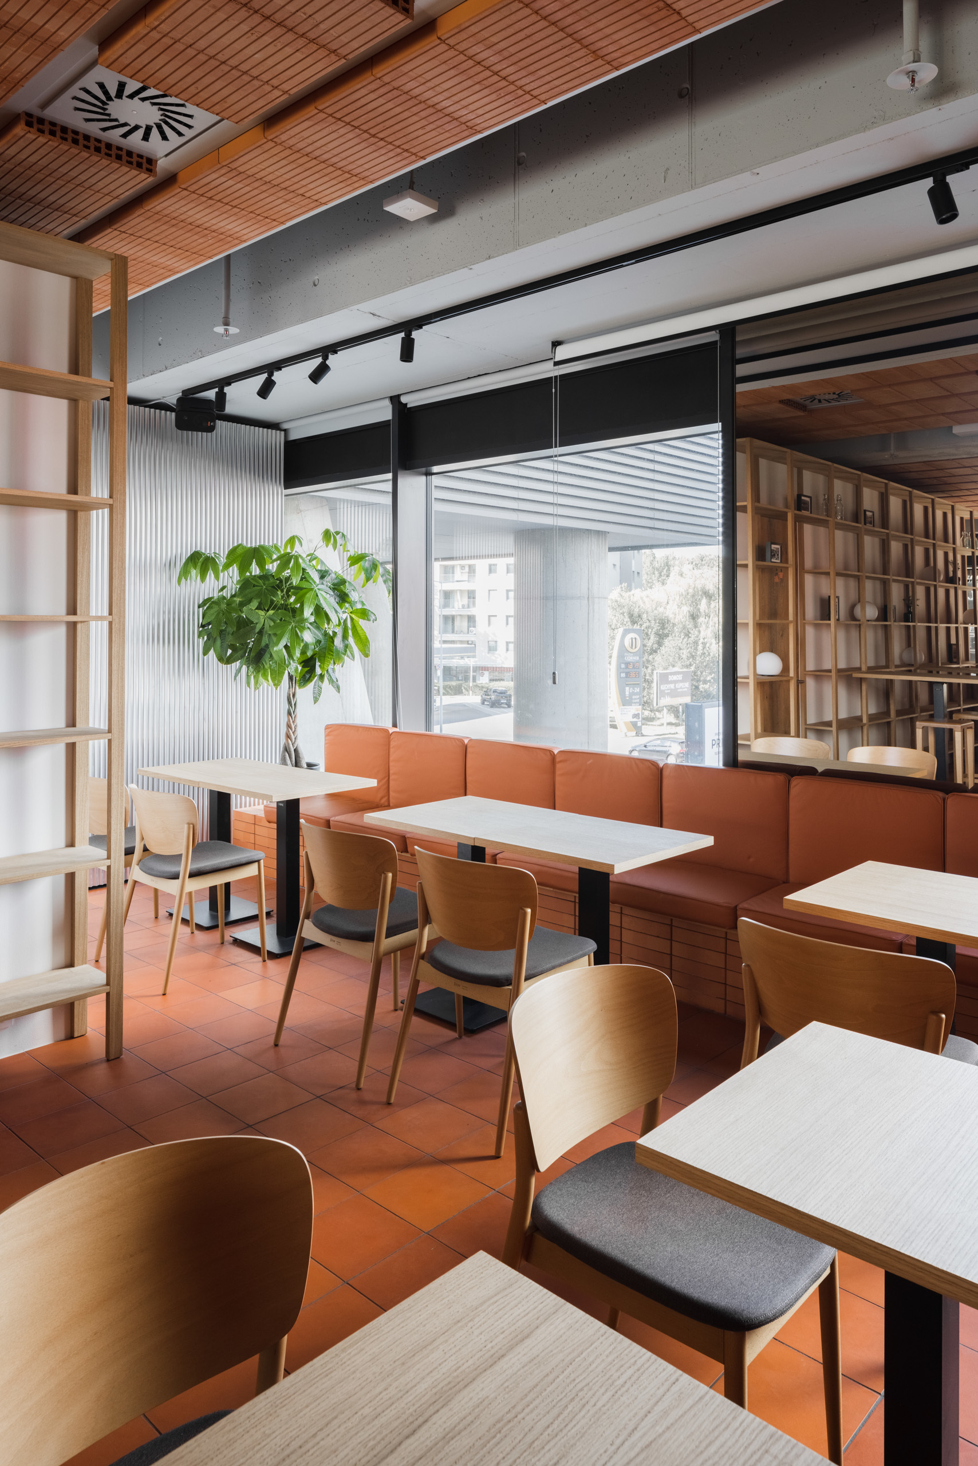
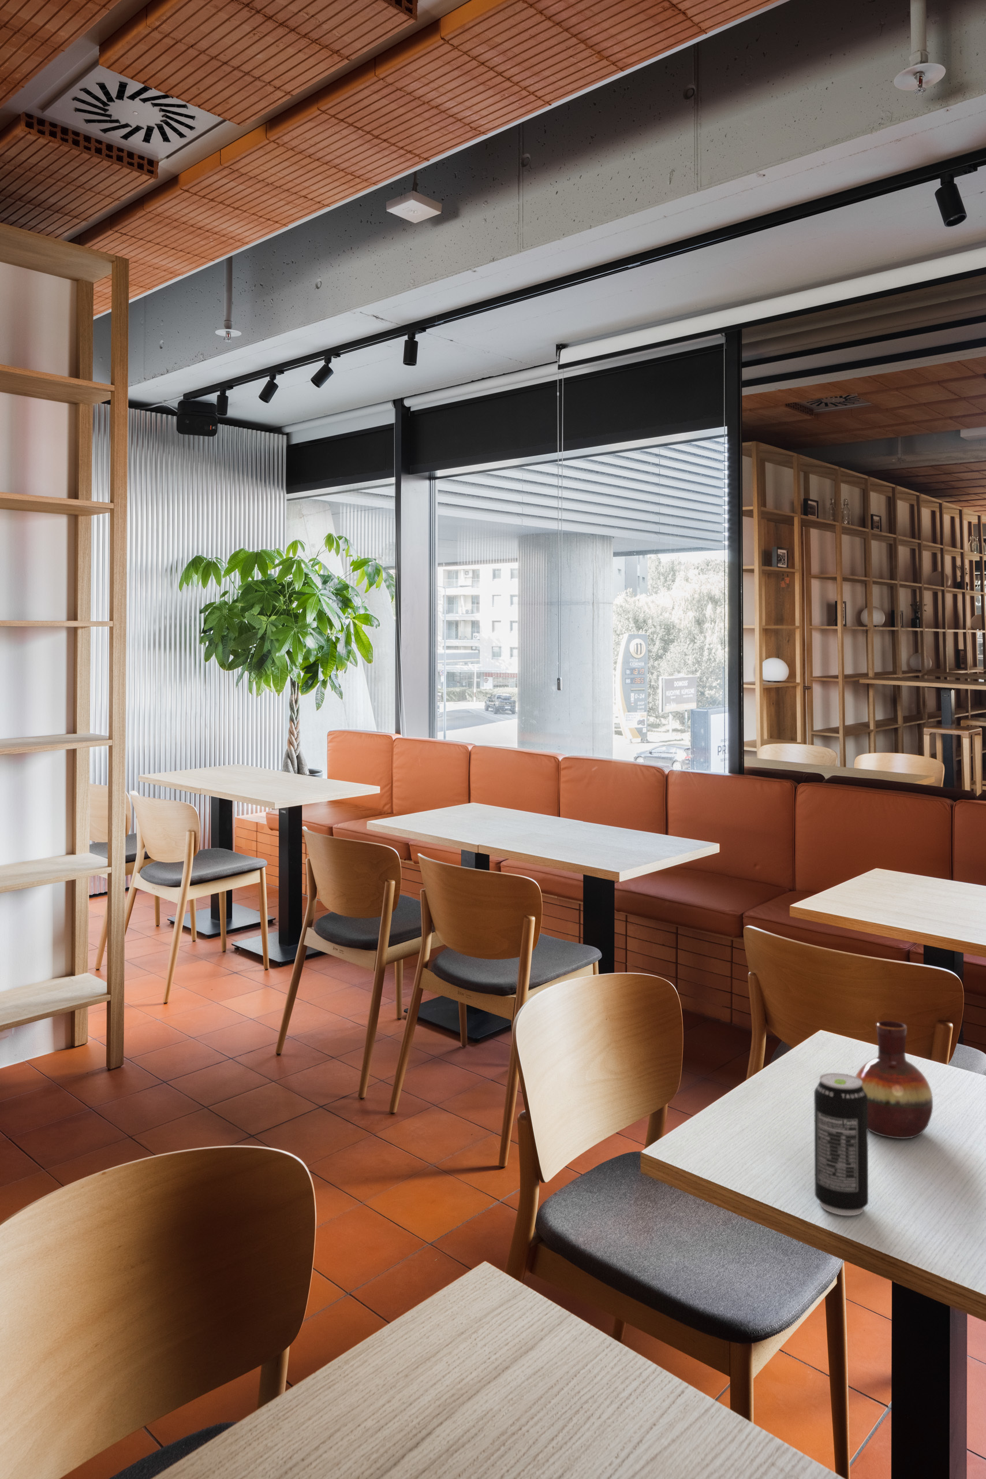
+ vase [855,1020,933,1140]
+ beverage can [813,1073,869,1216]
